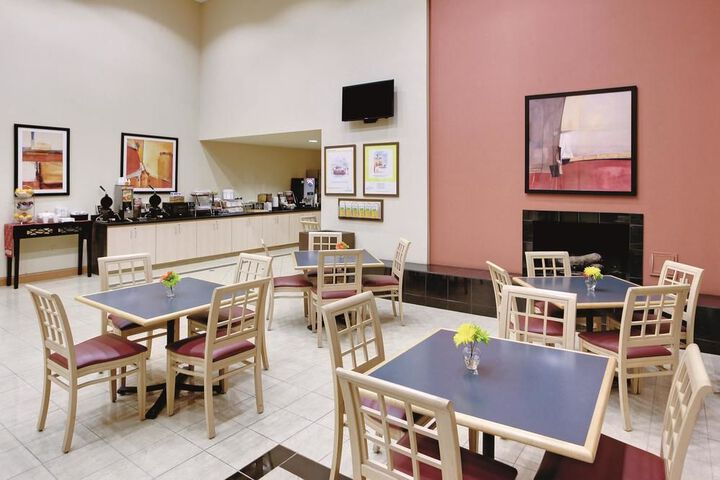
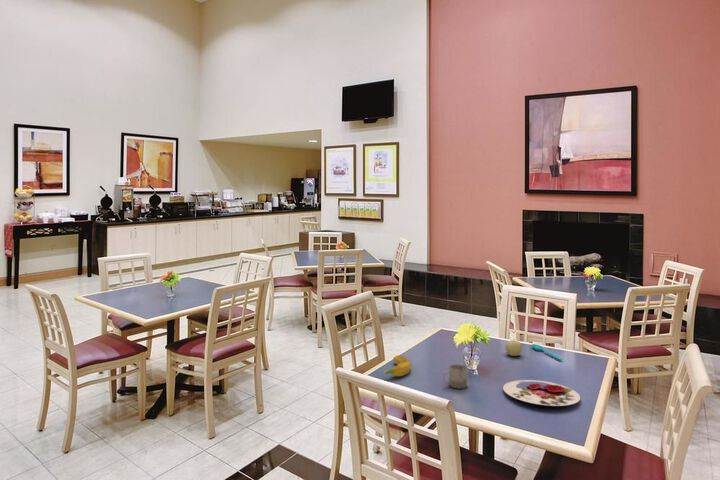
+ banana [382,354,412,377]
+ spoon [531,343,564,361]
+ fruit [504,337,523,357]
+ cup [442,363,468,389]
+ plate [502,379,581,407]
